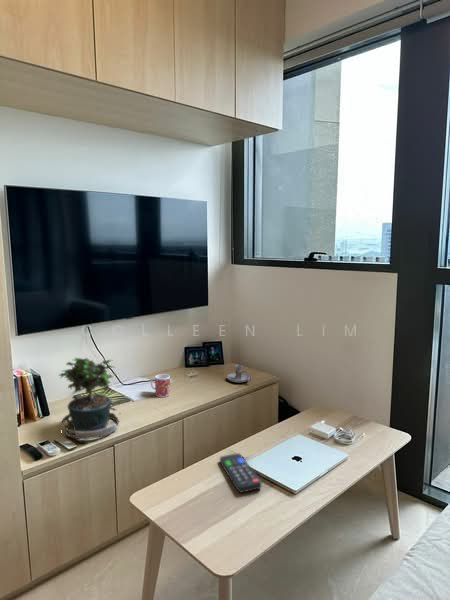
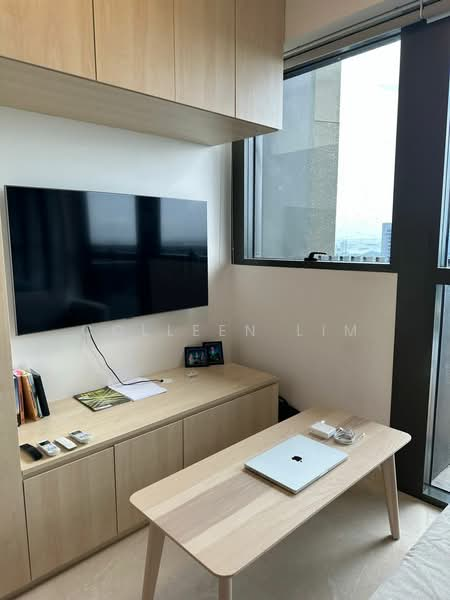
- candle holder [226,364,252,383]
- remote control [219,452,262,494]
- mug [150,373,171,398]
- potted plant [58,357,121,440]
